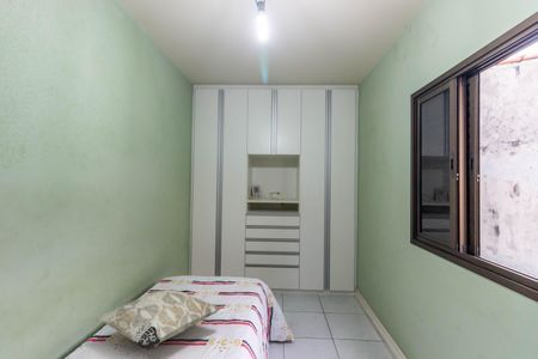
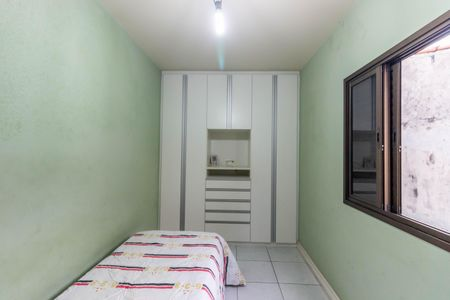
- decorative pillow [96,288,221,351]
